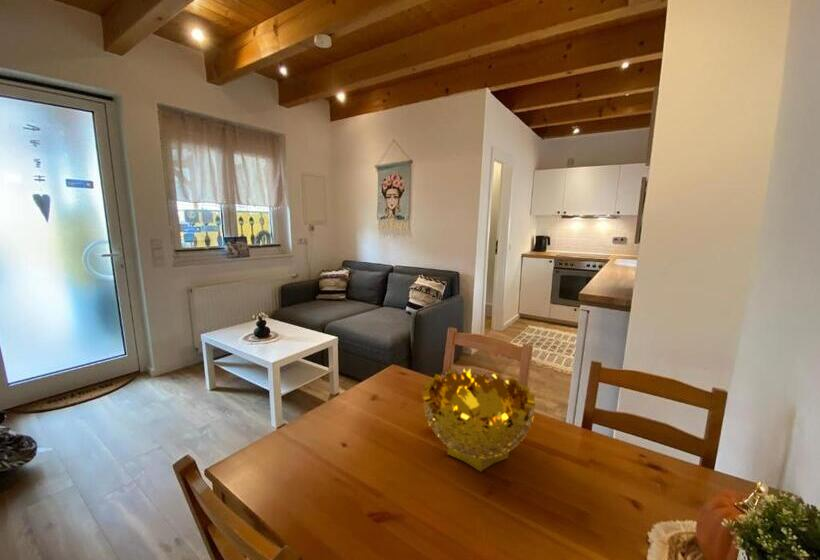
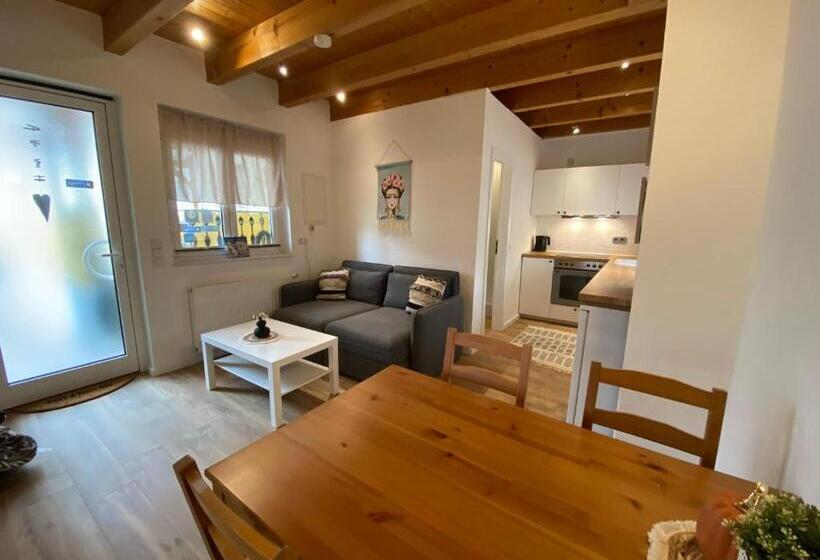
- decorative bowl [421,366,536,473]
